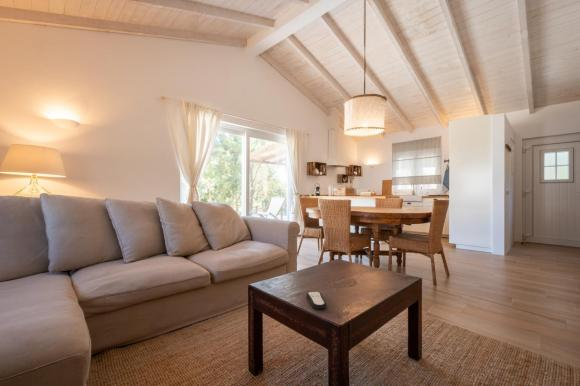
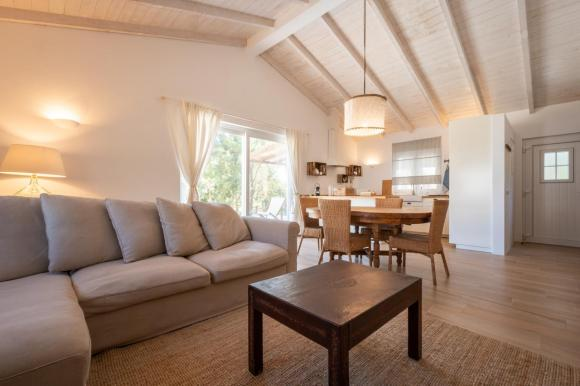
- remote control [305,291,327,310]
